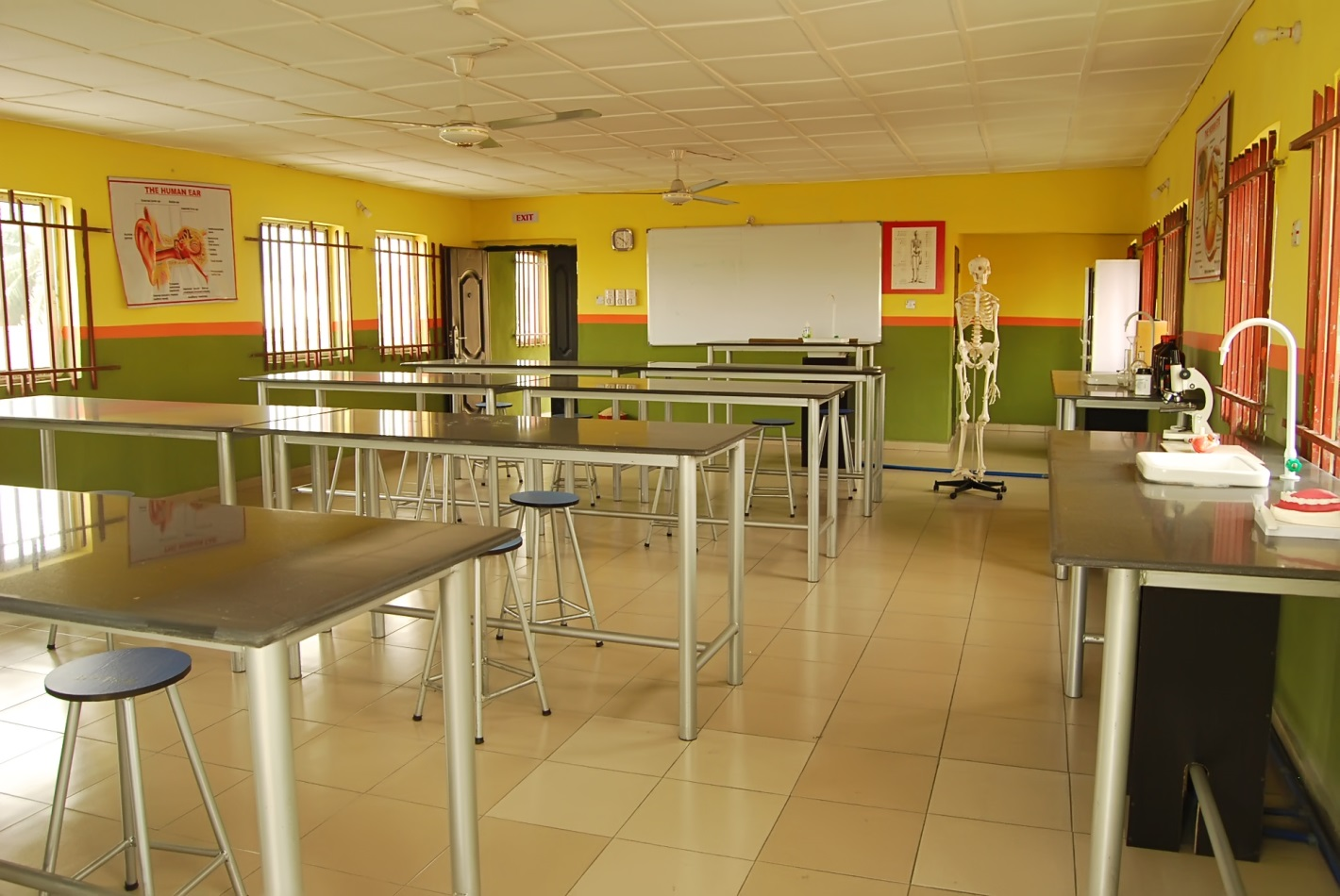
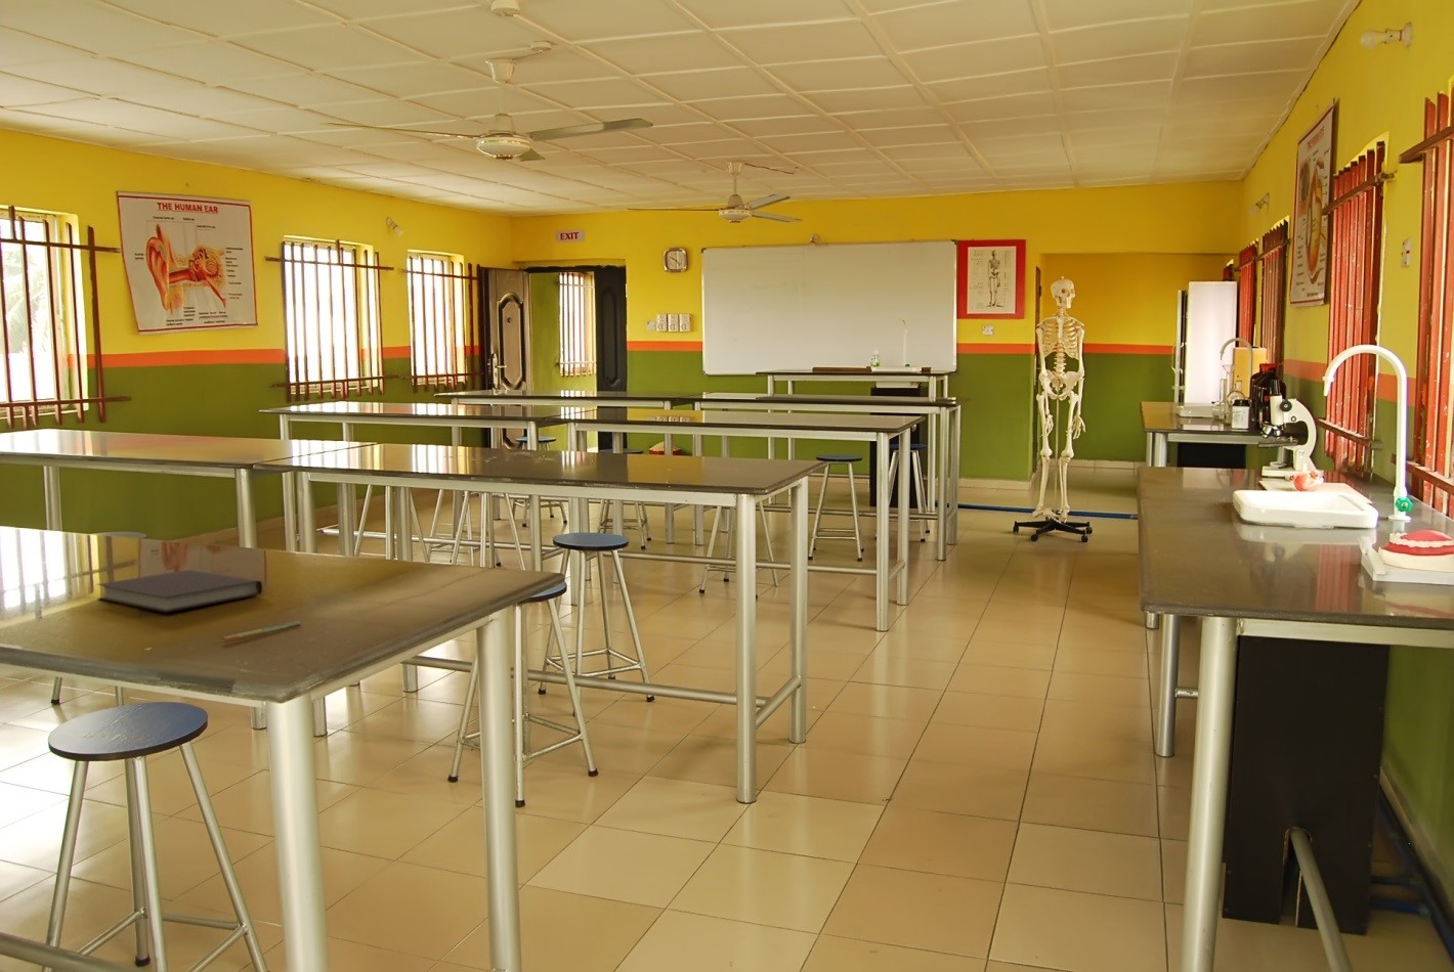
+ notebook [95,568,264,614]
+ pen [221,621,301,641]
